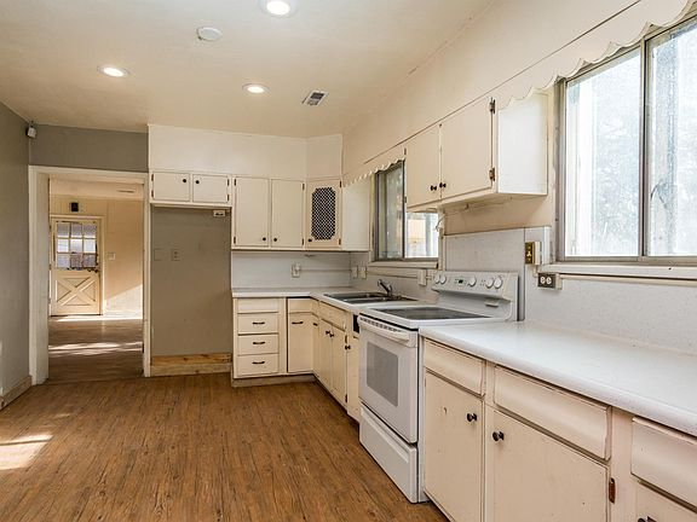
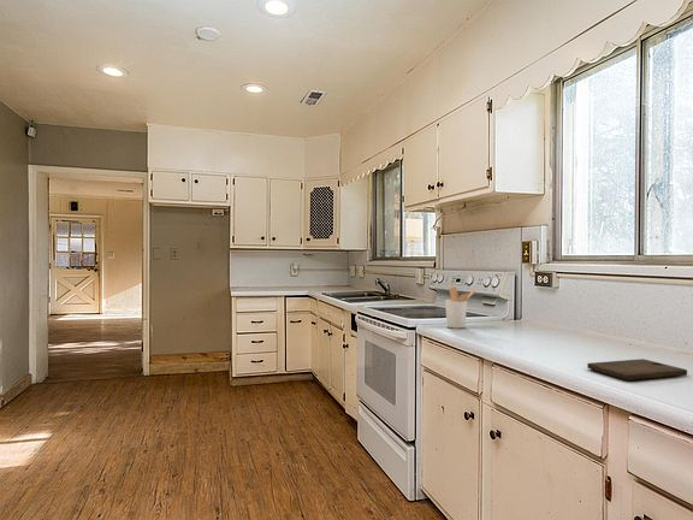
+ cutting board [586,358,688,382]
+ utensil holder [444,286,478,330]
